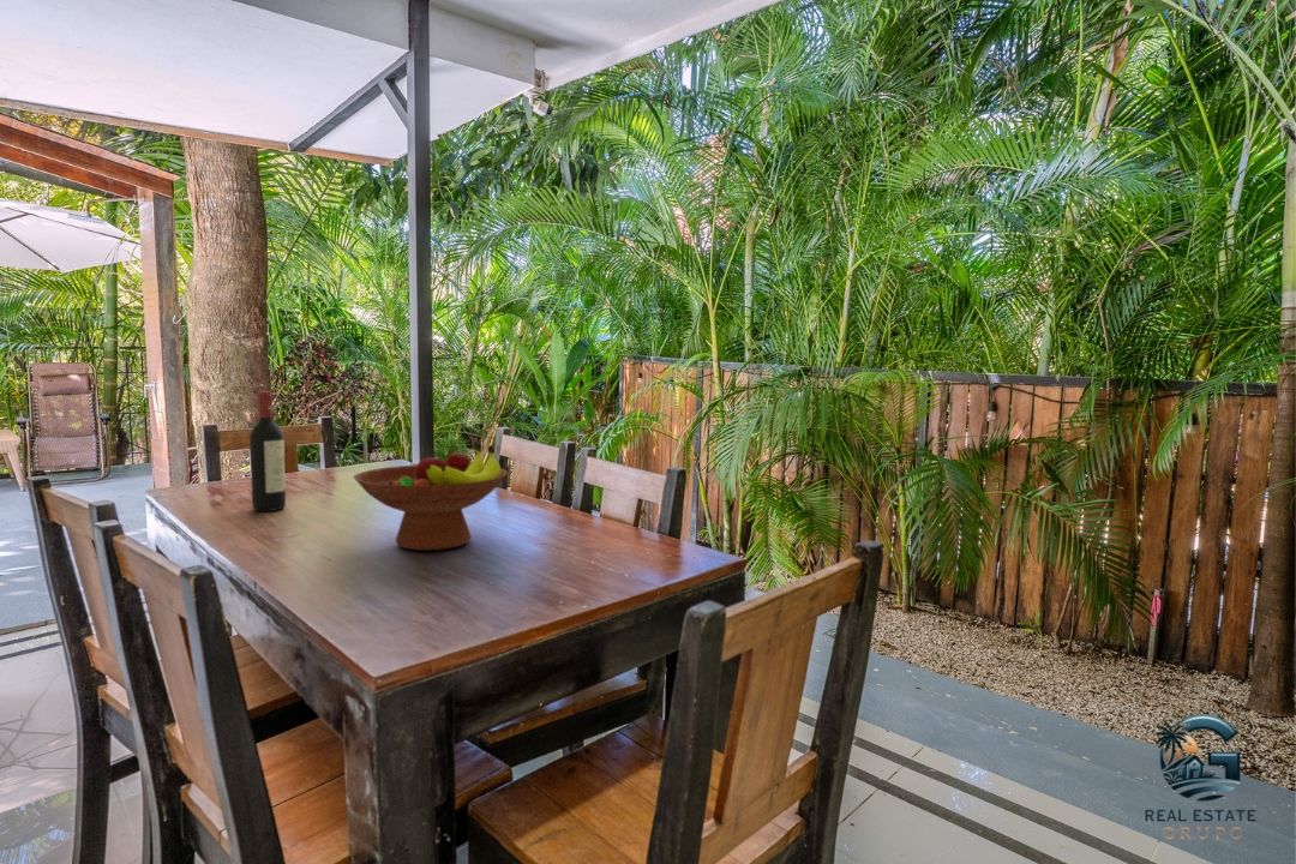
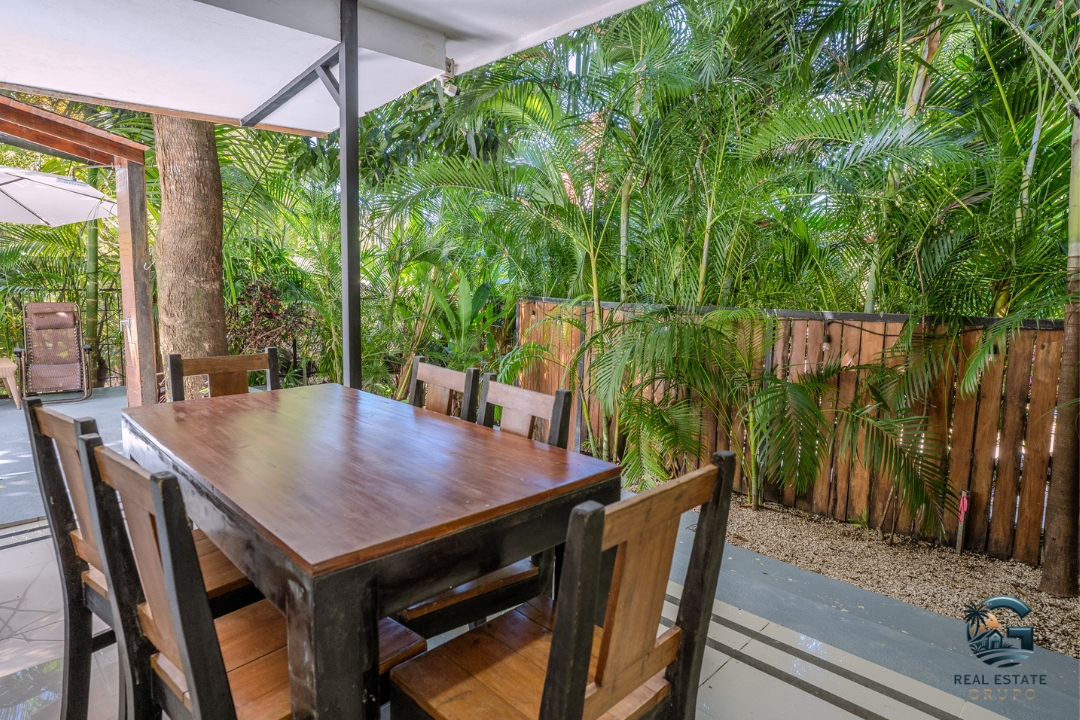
- fruit bowl [353,442,509,552]
- wine bottle [248,390,287,512]
